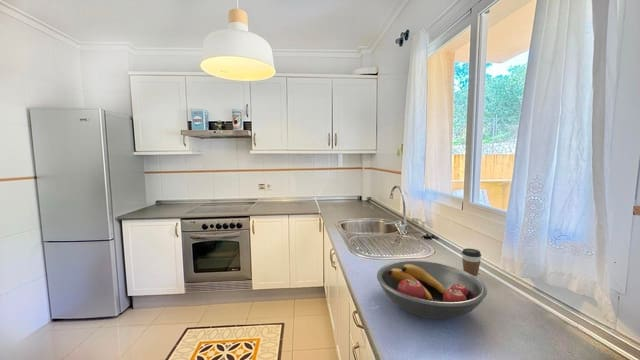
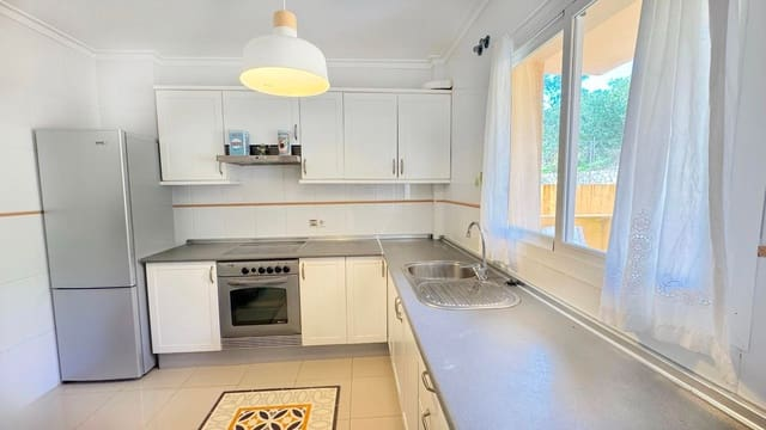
- fruit bowl [376,260,488,320]
- coffee cup [461,248,482,279]
